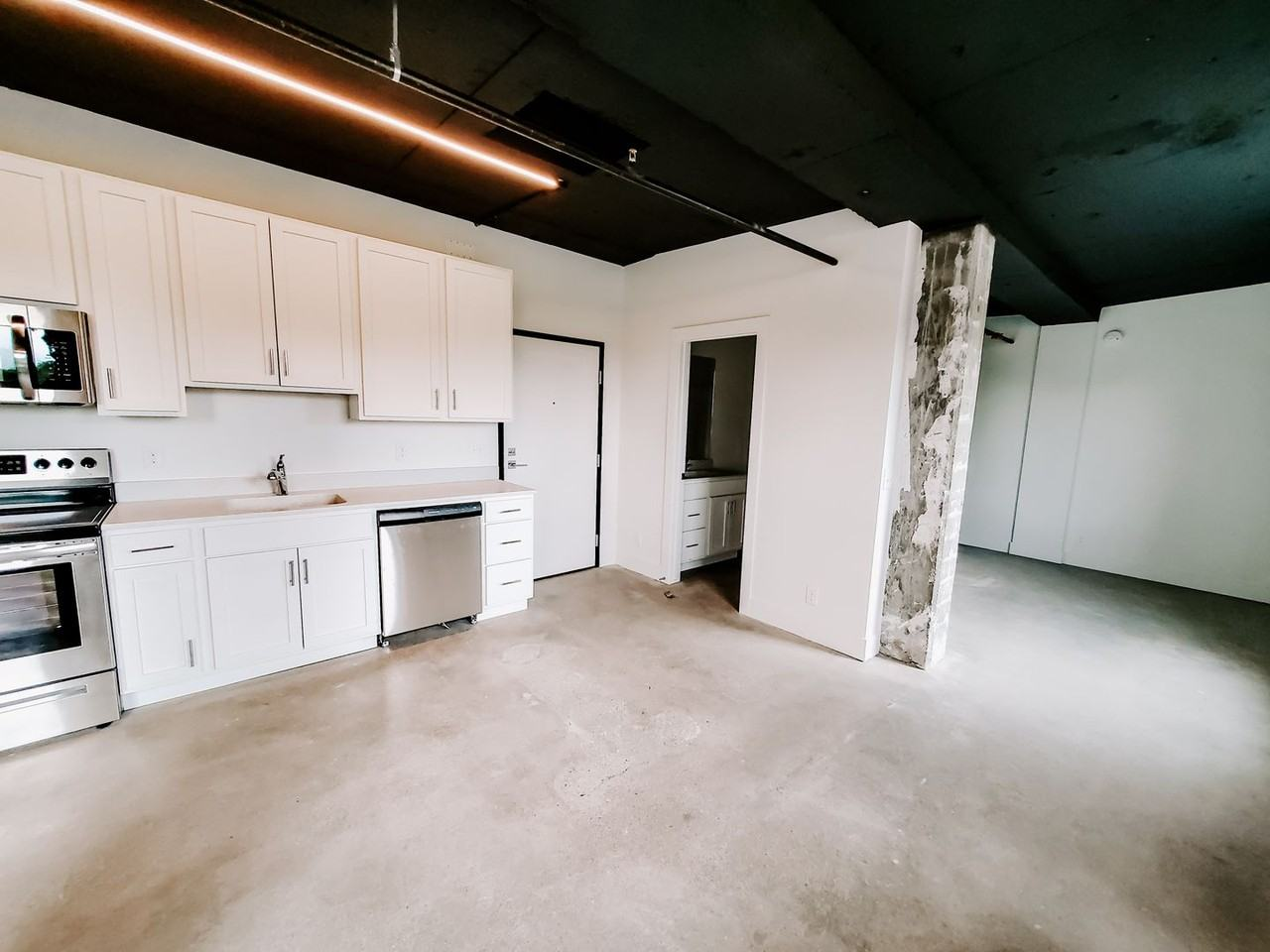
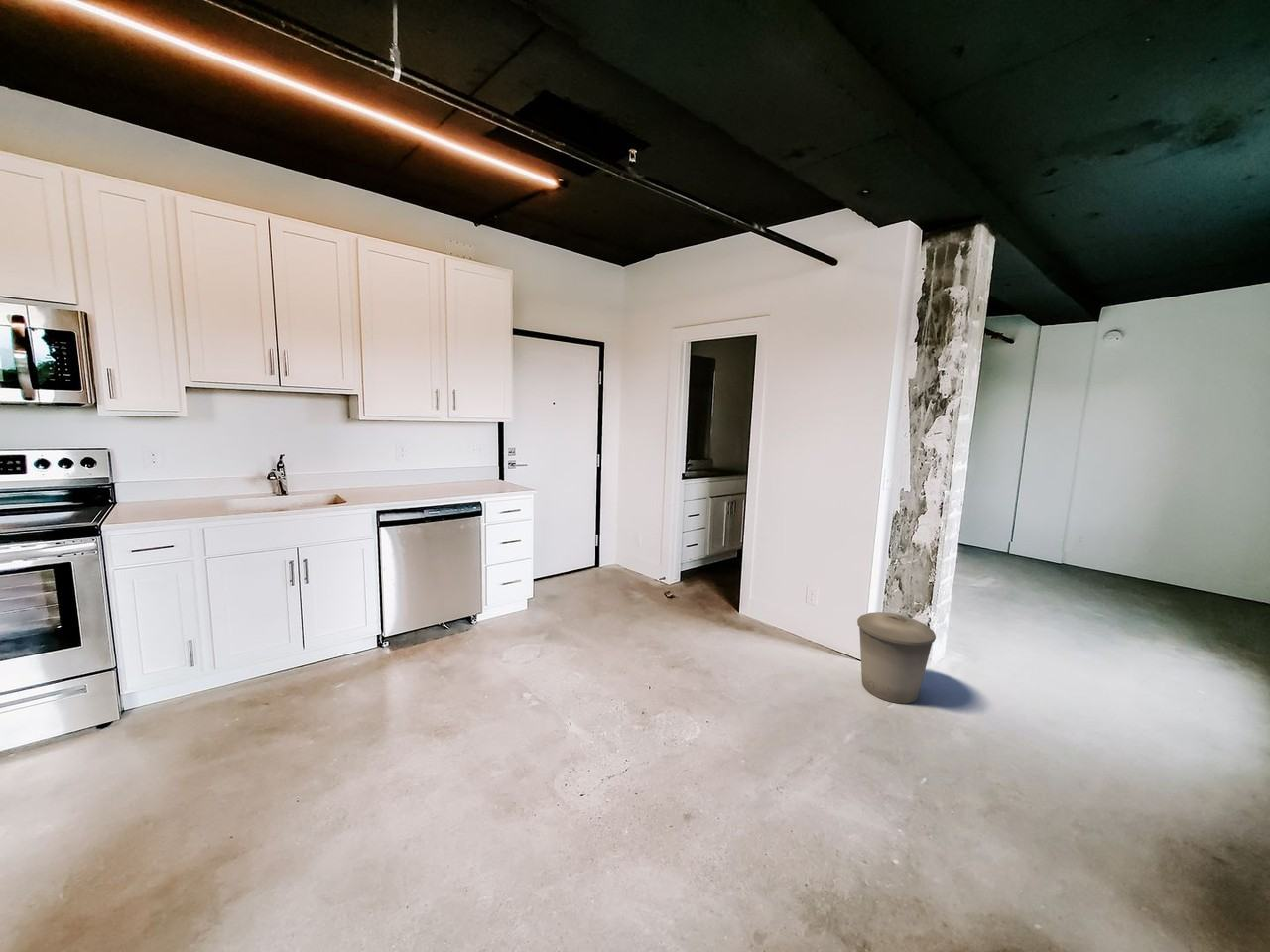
+ trash can [856,611,937,704]
